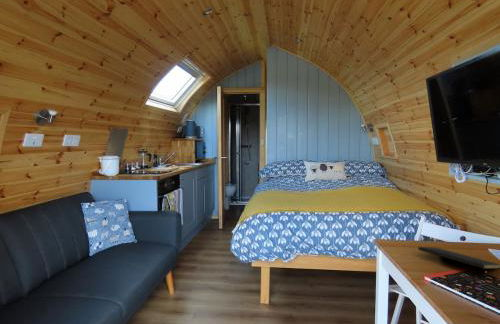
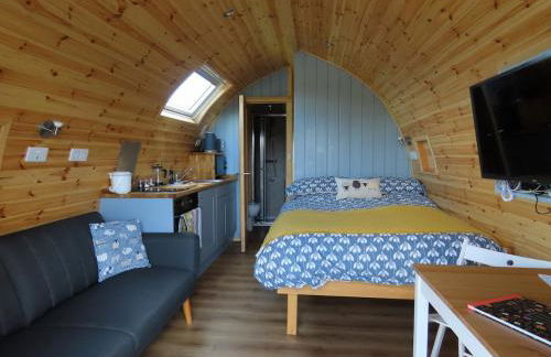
- notepad [417,246,500,277]
